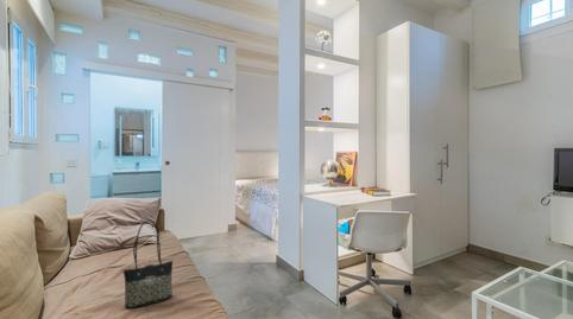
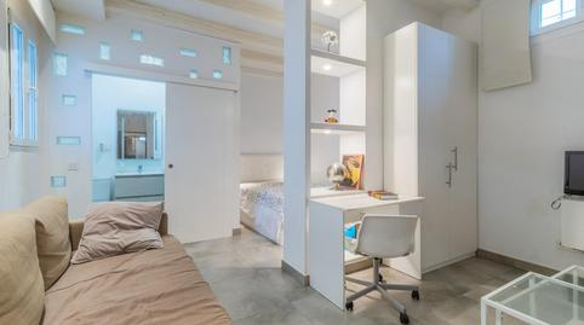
- tote bag [122,219,174,310]
